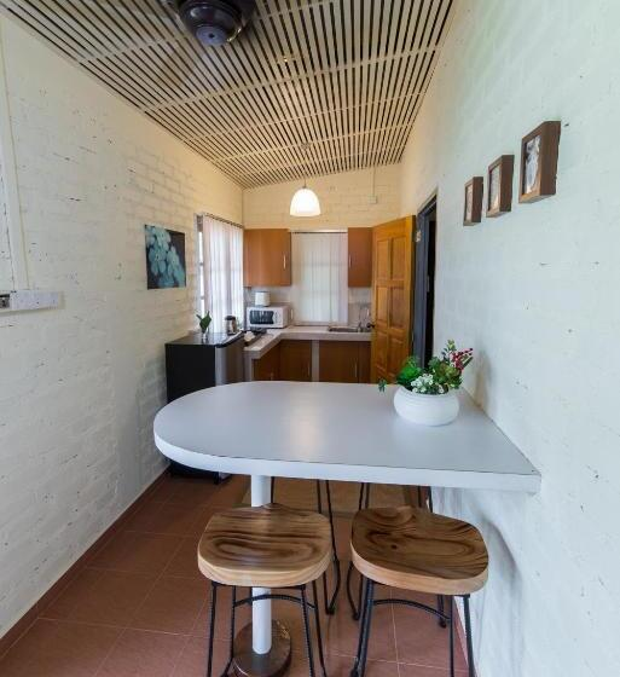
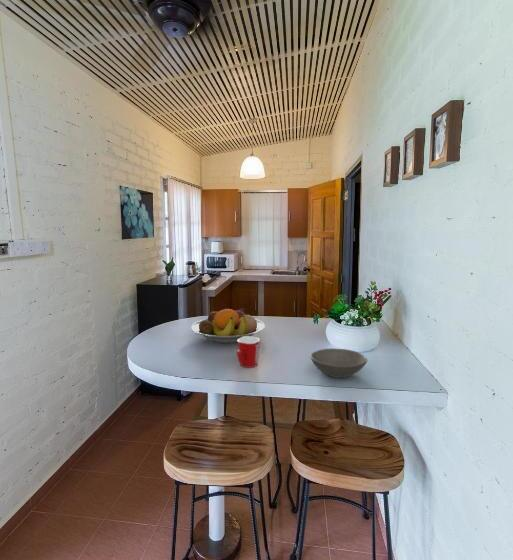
+ mug [236,336,261,369]
+ fruit bowl [190,307,266,344]
+ soup bowl [309,347,368,378]
